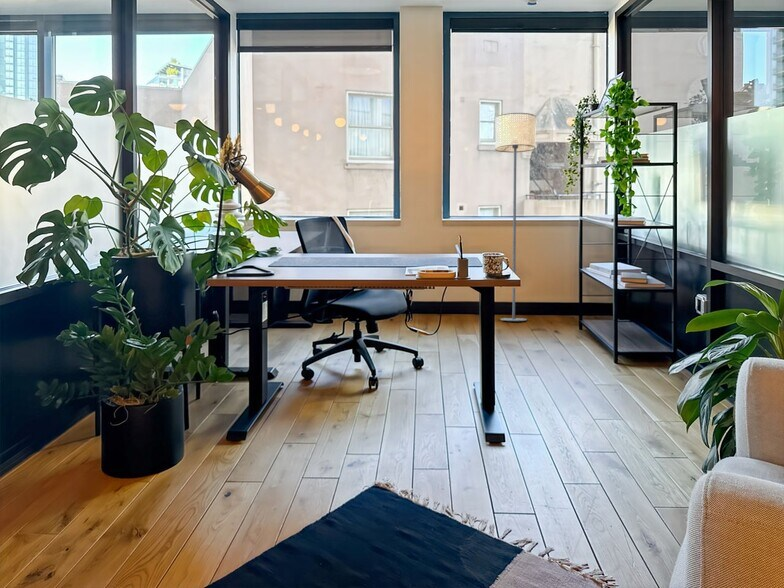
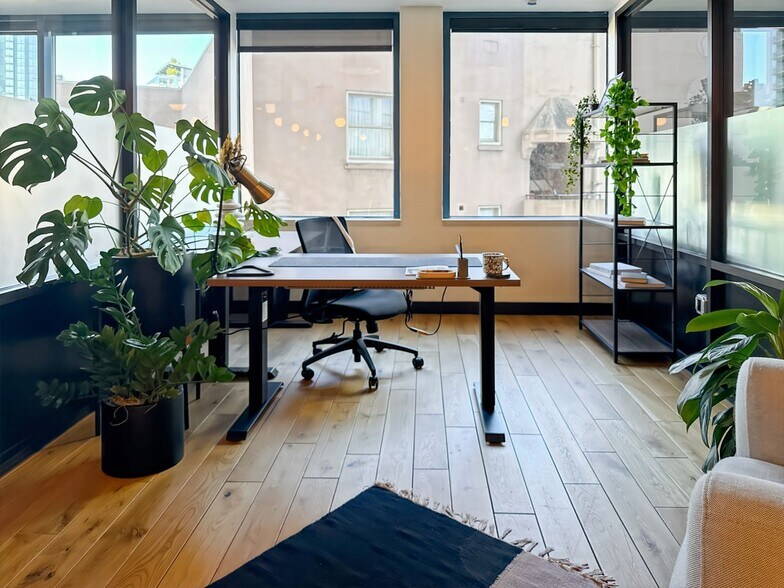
- floor lamp [494,112,537,322]
